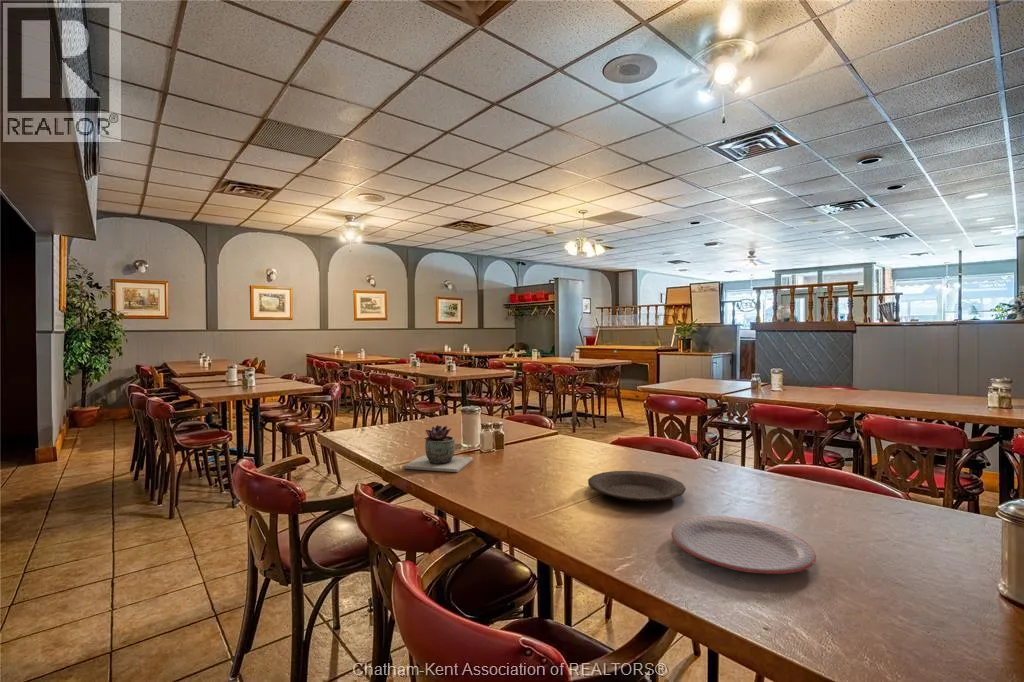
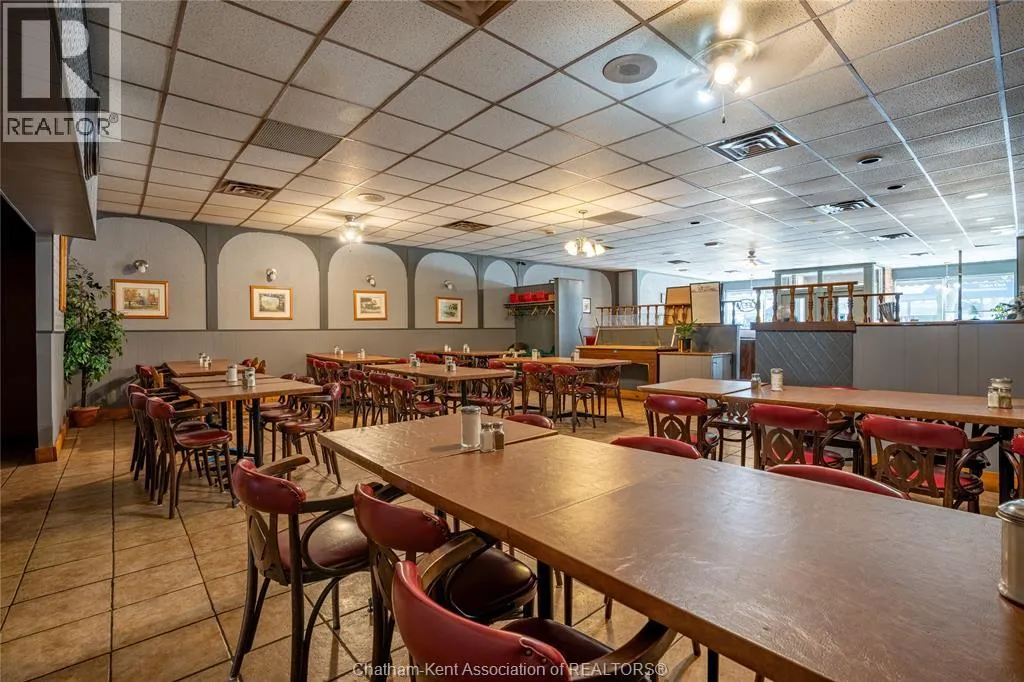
- plate [587,470,687,503]
- plate [670,515,817,575]
- succulent plant [403,424,474,473]
